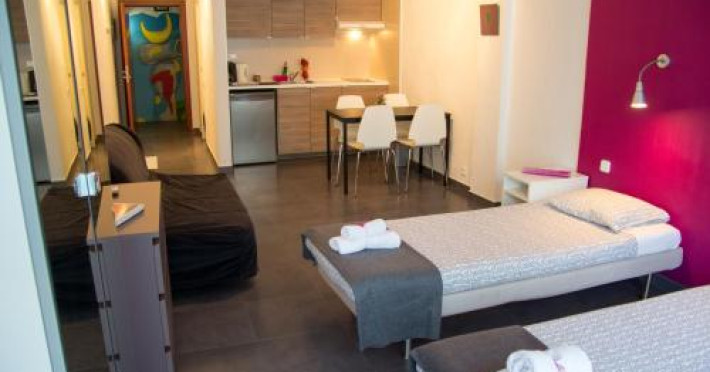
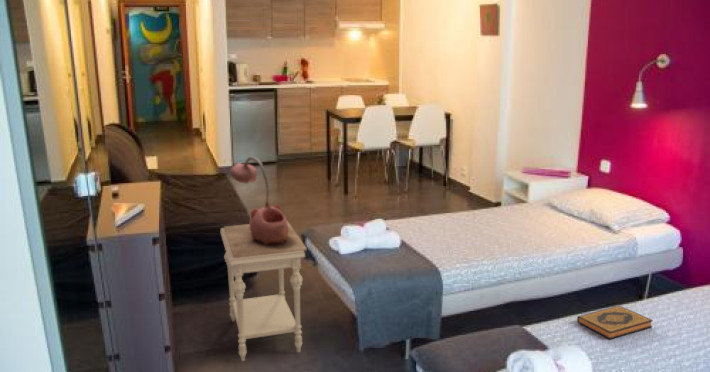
+ hardback book [576,305,654,340]
+ table lamp [223,155,308,258]
+ side table [220,227,306,362]
